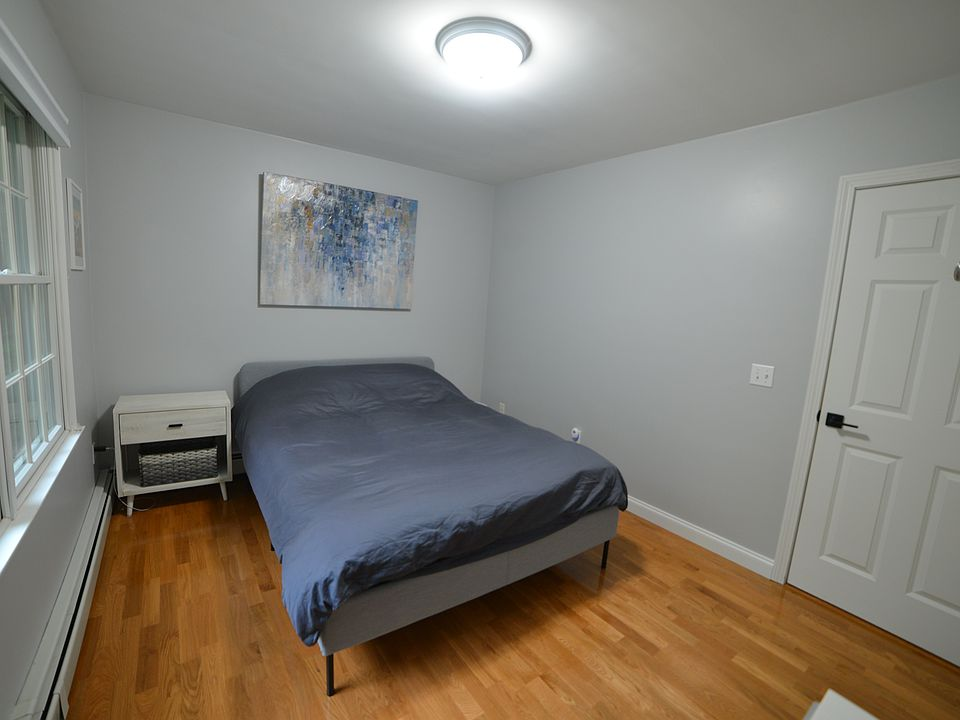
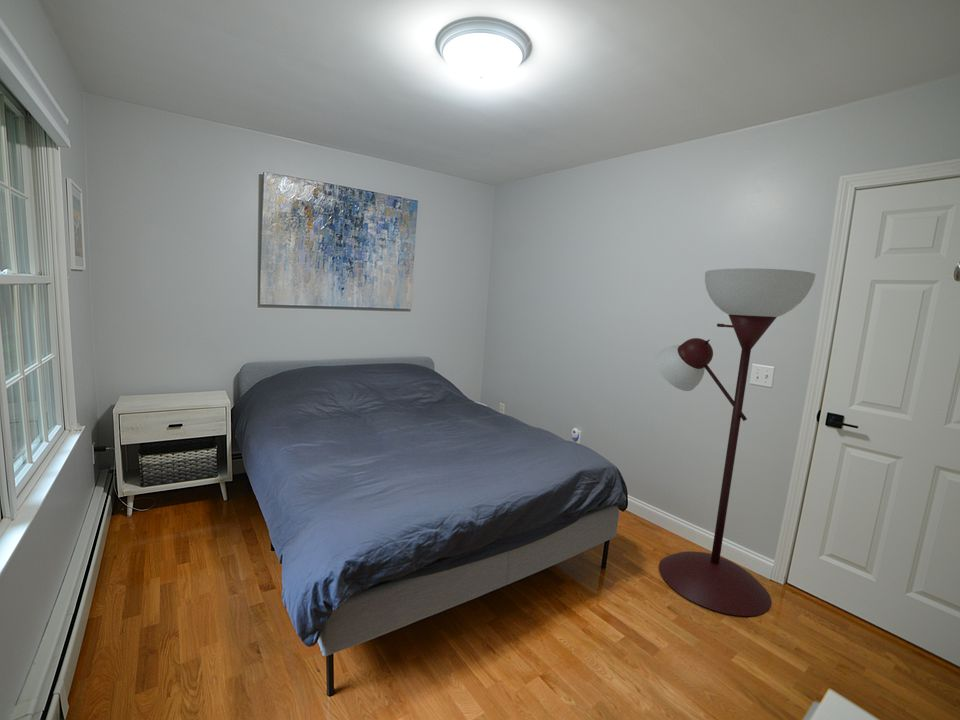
+ floor lamp [654,267,817,617]
